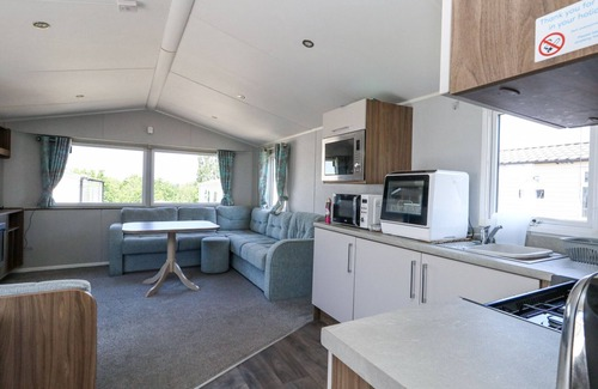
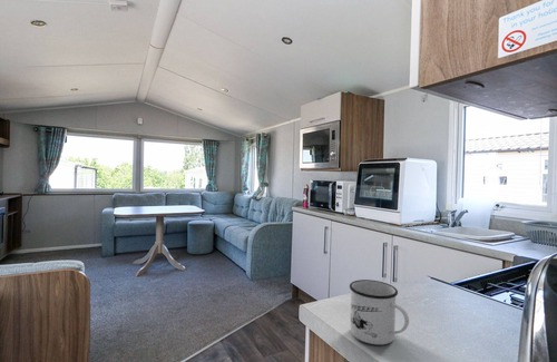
+ mug [349,278,410,345]
